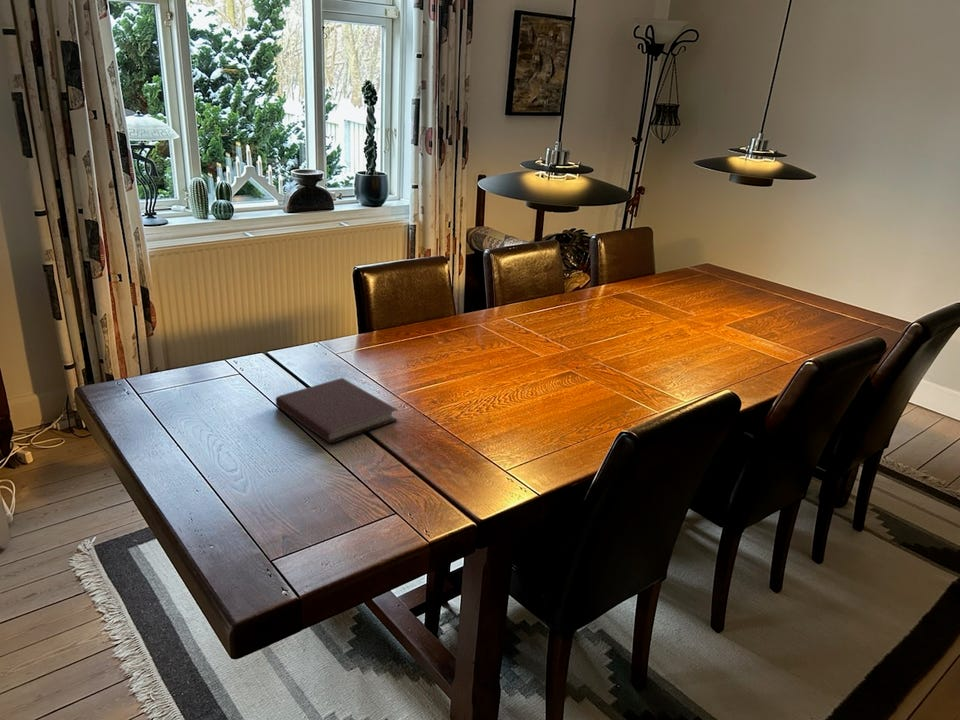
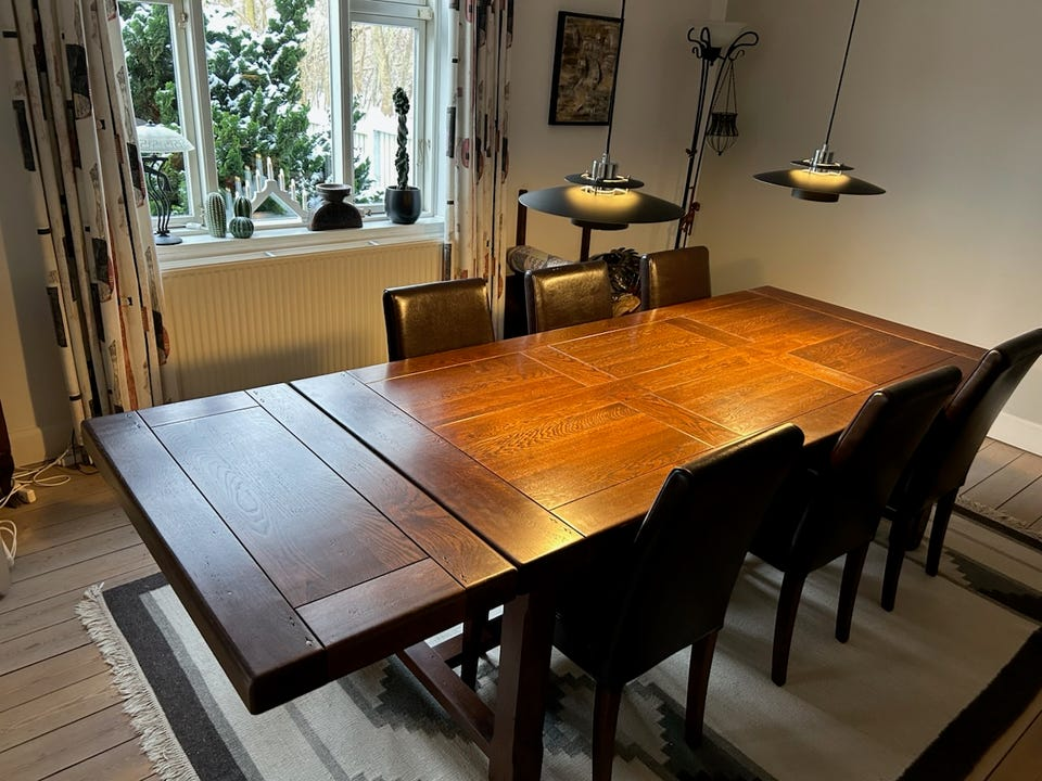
- notebook [275,377,399,444]
